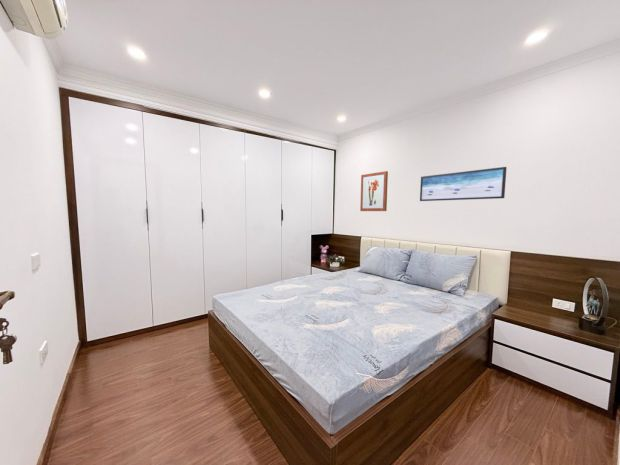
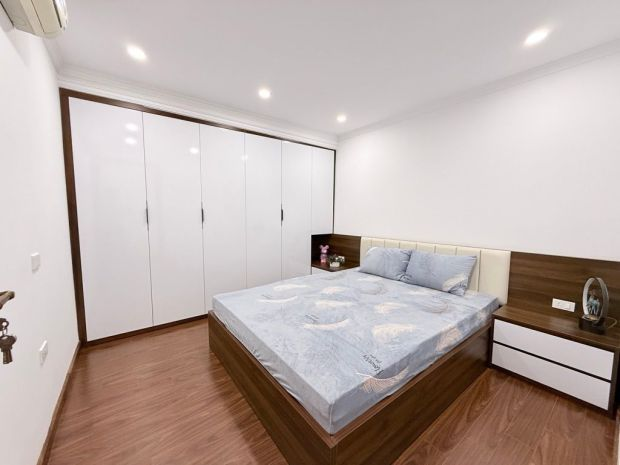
- wall art [419,166,508,202]
- wall art [359,170,389,212]
